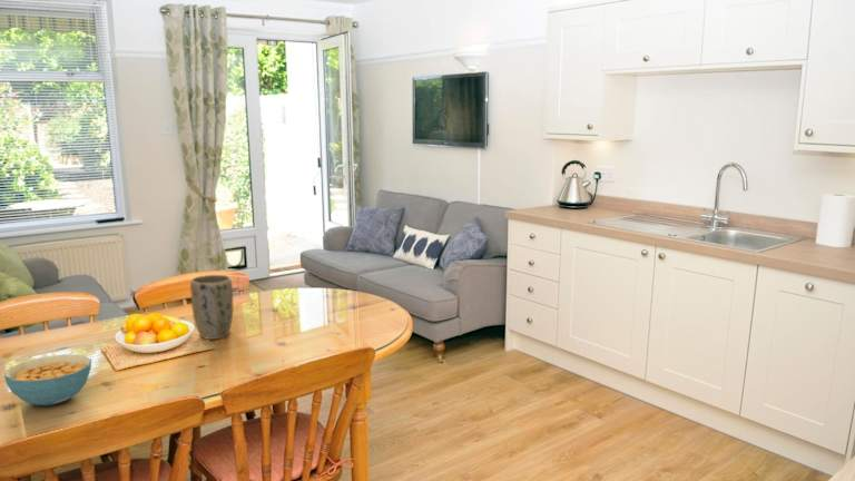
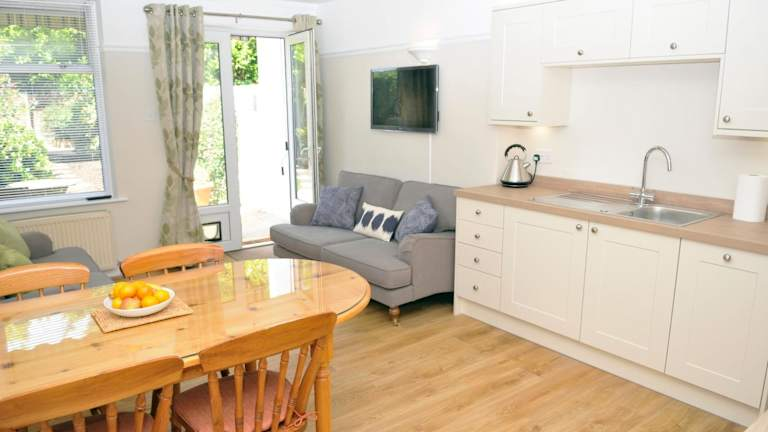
- cereal bowl [3,353,92,406]
- plant pot [189,274,234,341]
